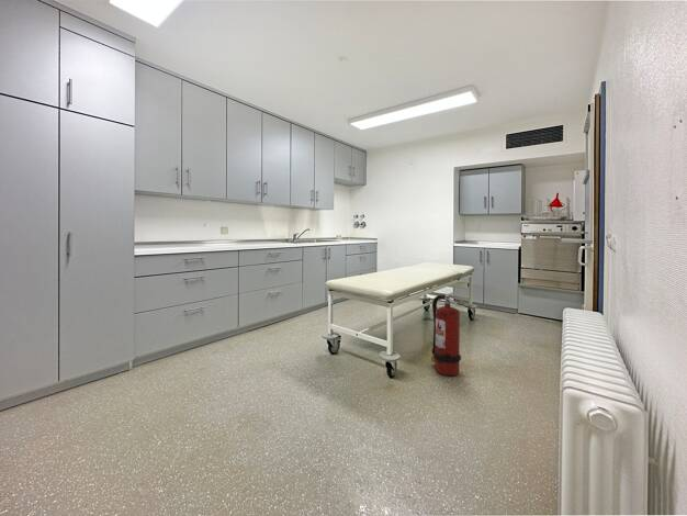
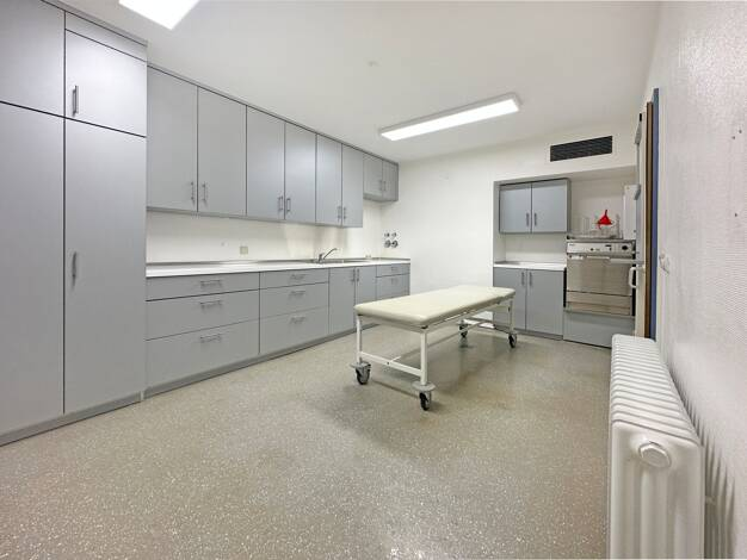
- fire extinguisher [430,291,462,377]
